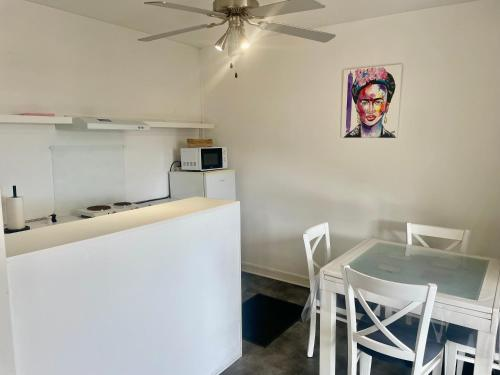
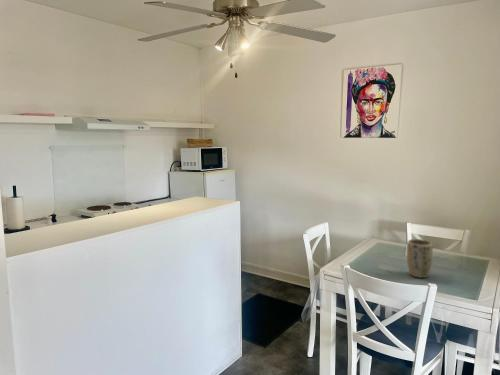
+ plant pot [406,238,434,279]
